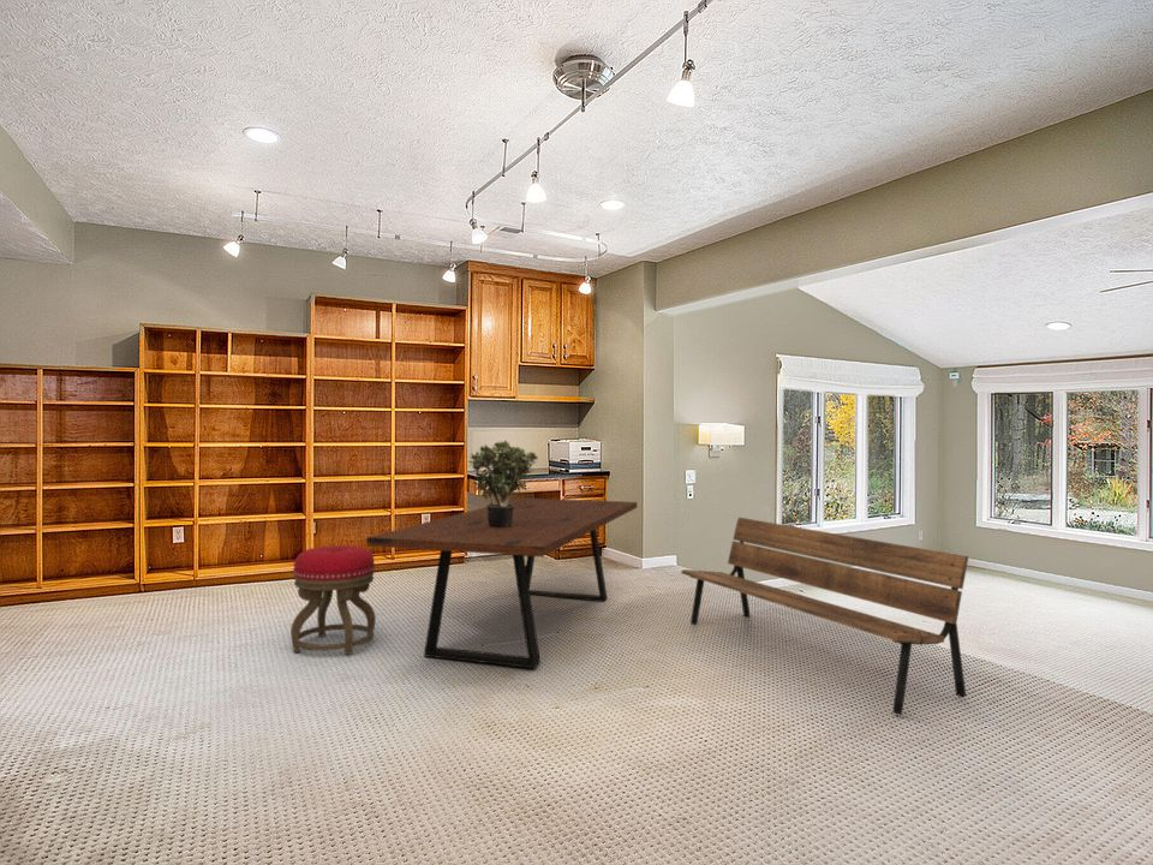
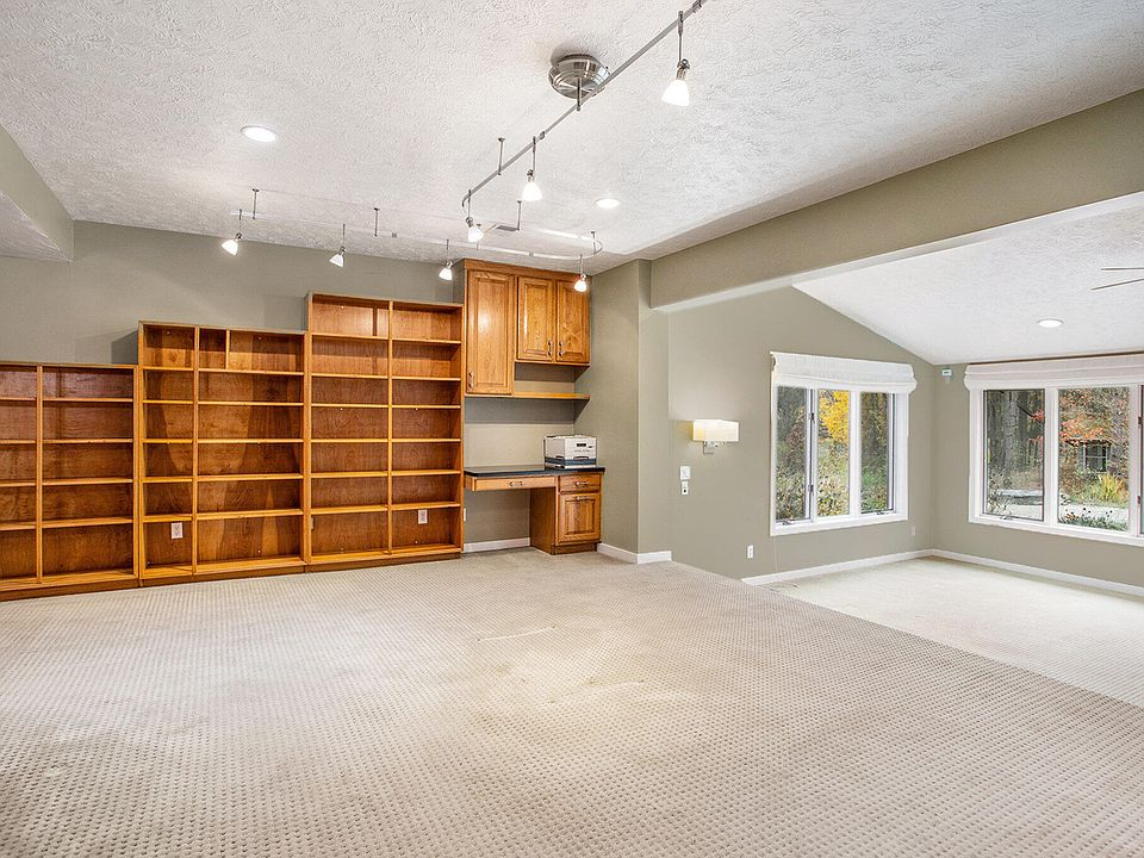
- bench [680,517,969,715]
- stool [289,544,377,656]
- dining table [365,497,638,669]
- potted plant [467,440,539,527]
